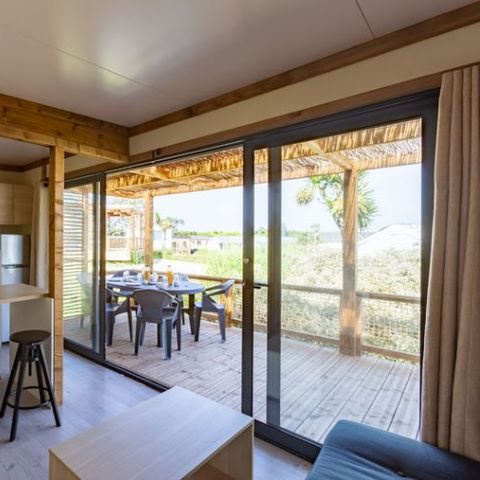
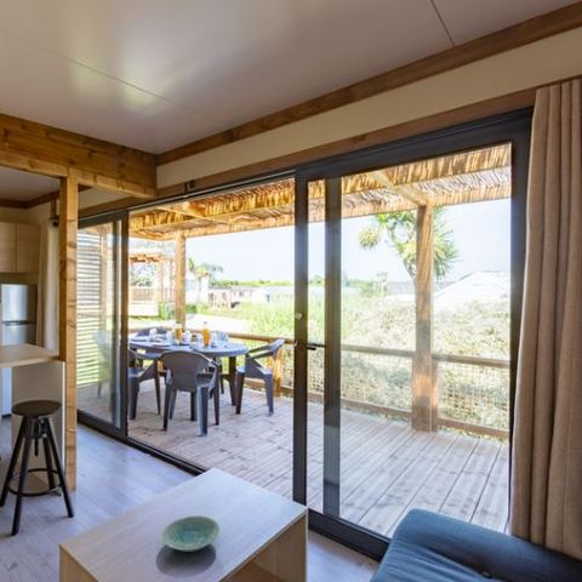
+ bowl [161,514,221,553]
